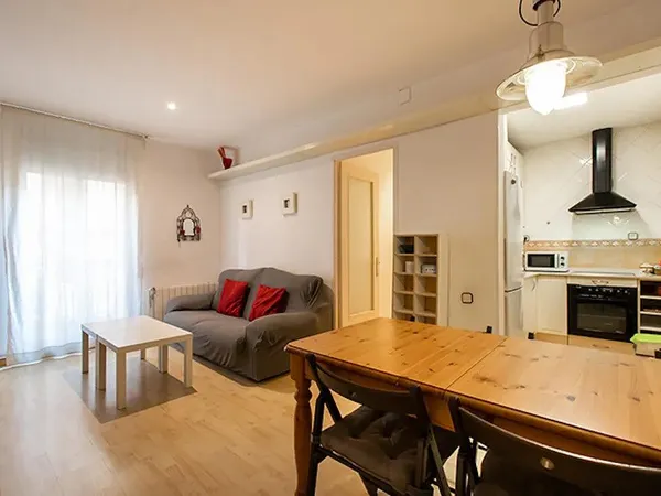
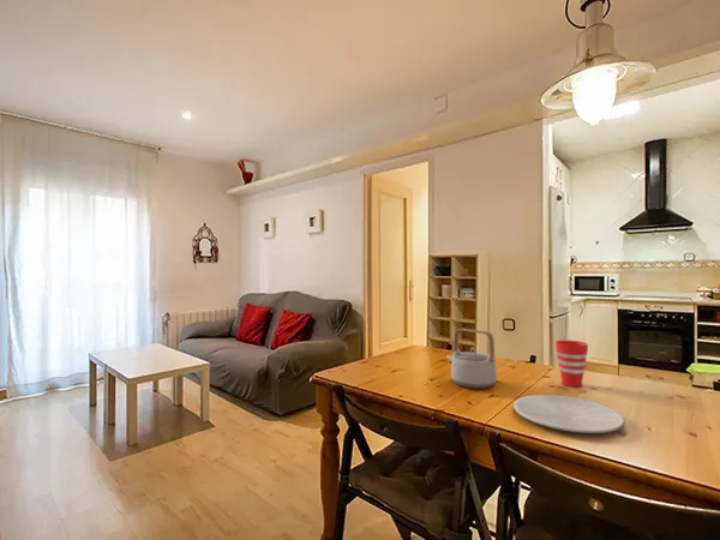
+ teapot [445,328,498,390]
+ plate [512,394,625,434]
+ cup [554,340,589,388]
